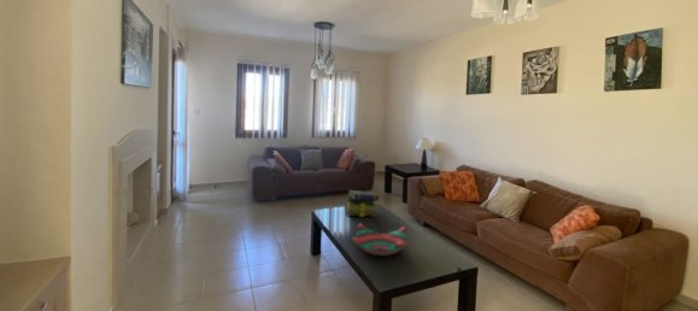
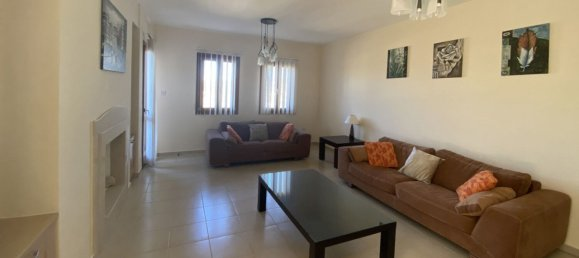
- decorative bowl [352,223,409,257]
- stack of books [344,189,380,218]
